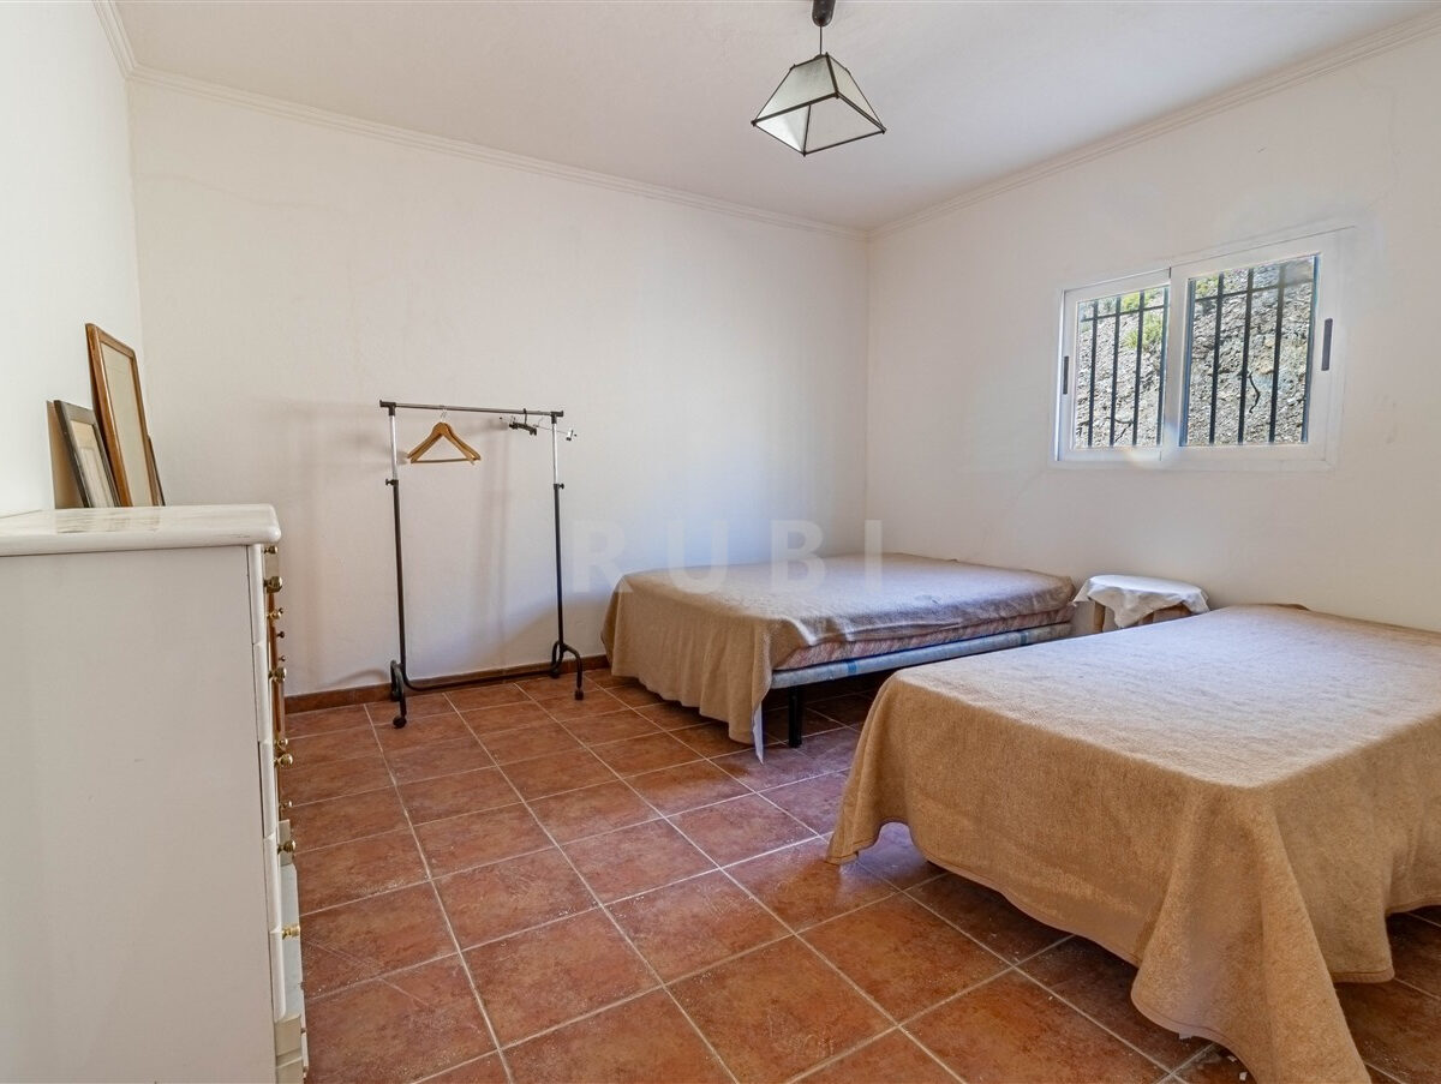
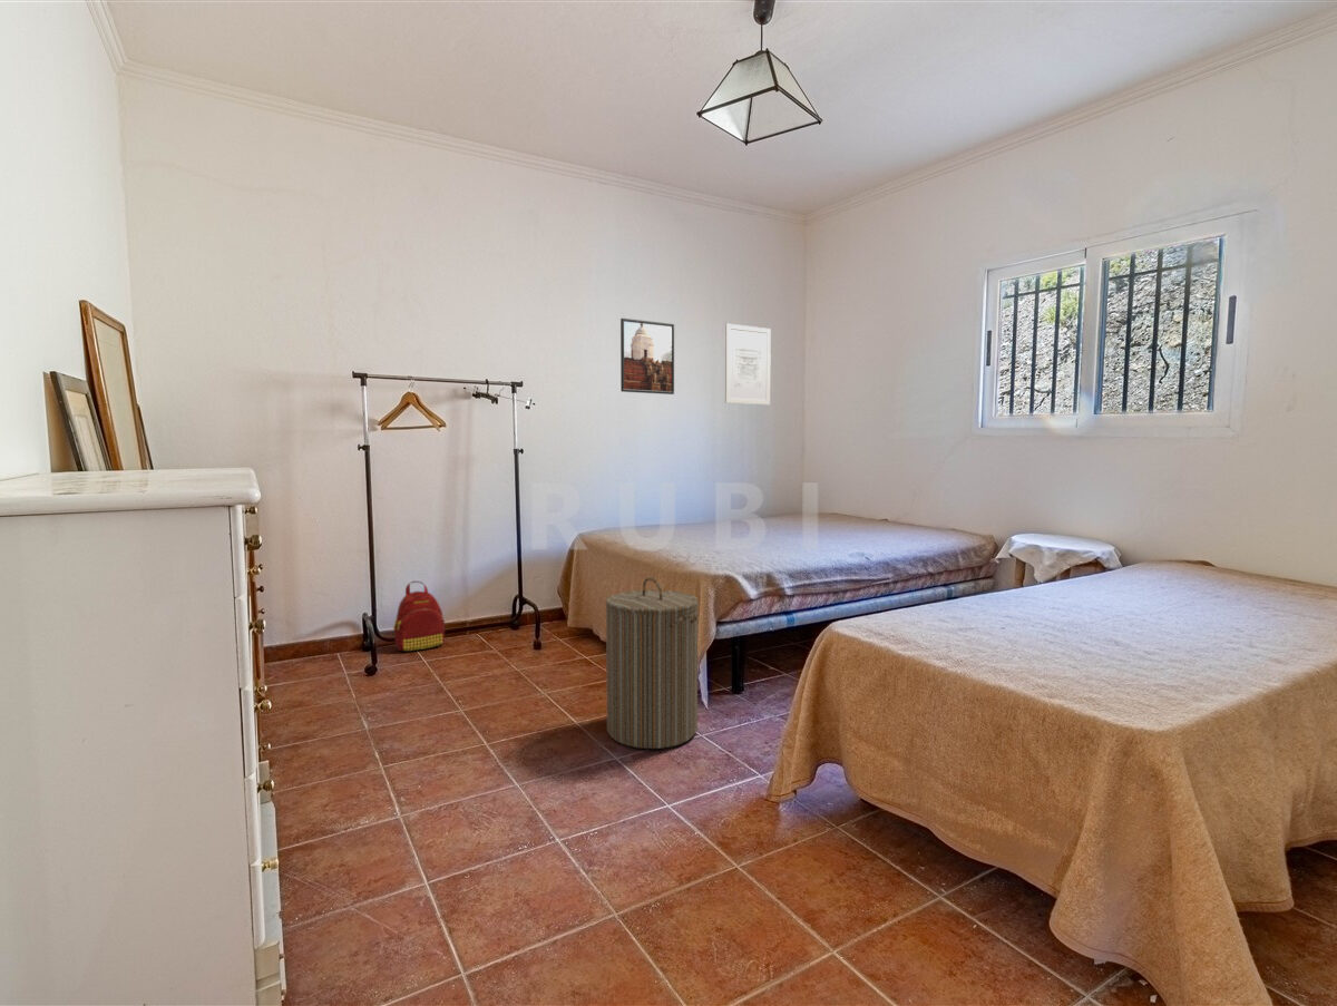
+ wall art [724,323,772,406]
+ laundry hamper [605,576,700,750]
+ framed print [619,318,675,395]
+ backpack [392,580,446,653]
